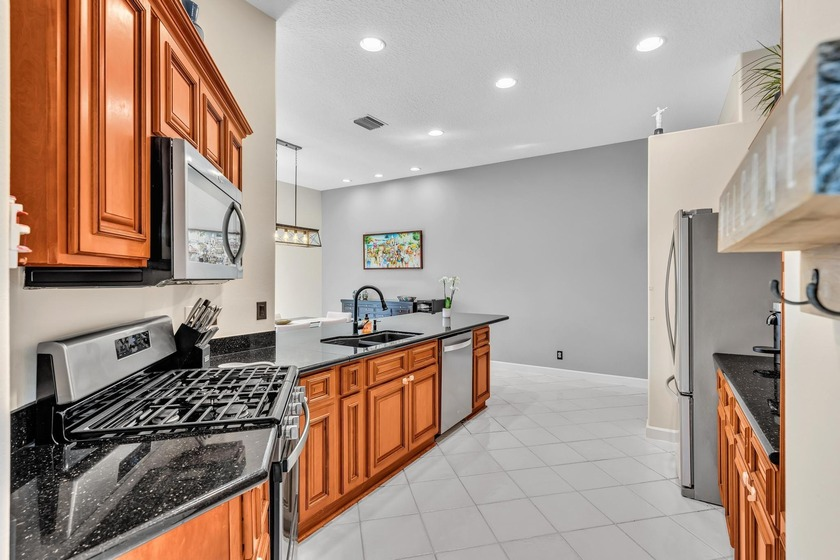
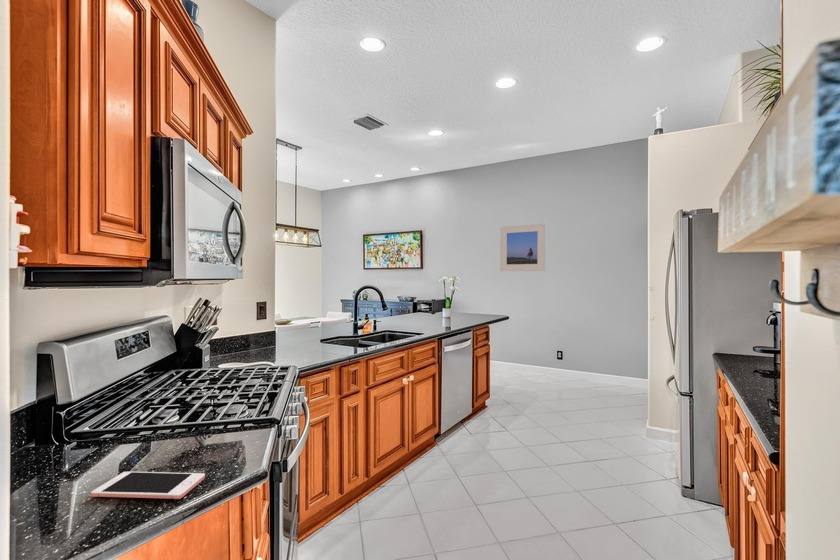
+ cell phone [90,471,206,500]
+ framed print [499,223,546,272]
